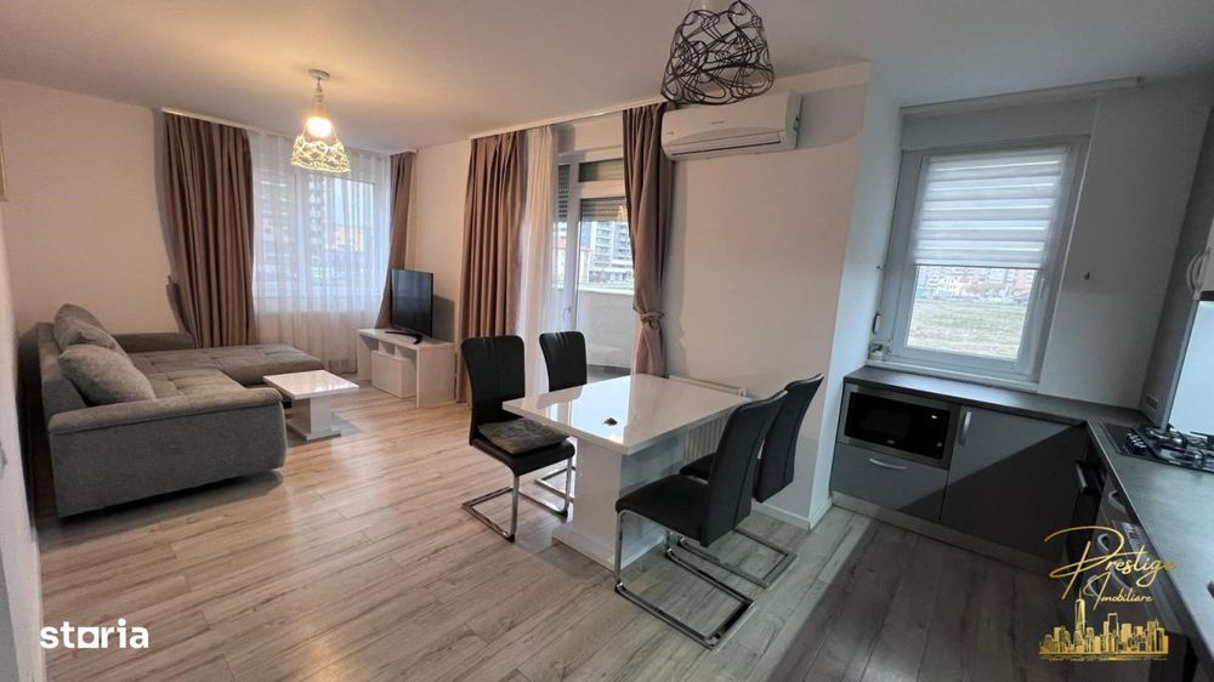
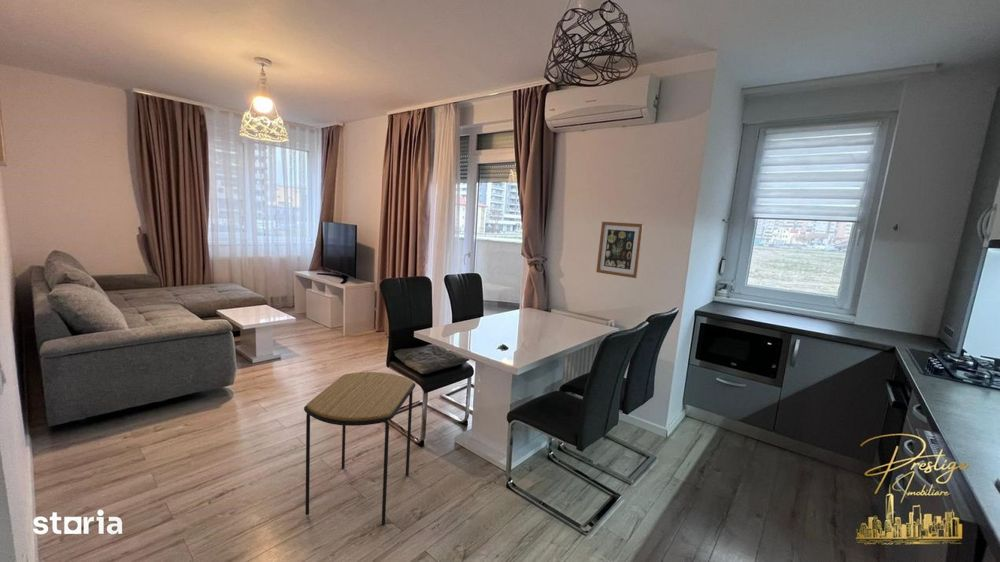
+ side table [303,371,416,526]
+ wall art [595,221,644,279]
